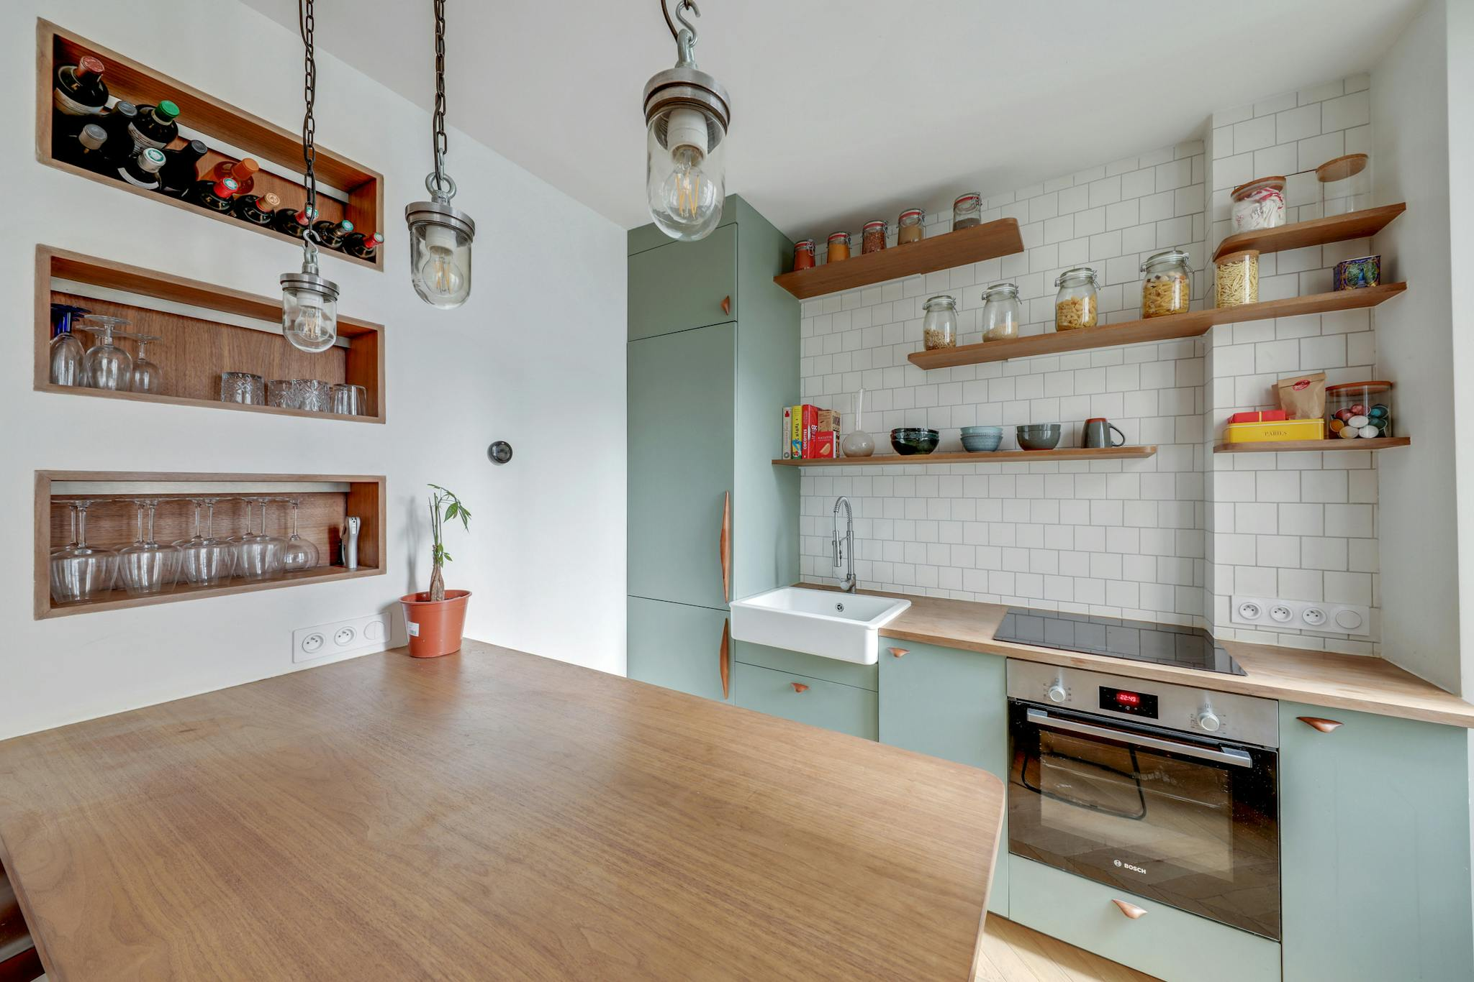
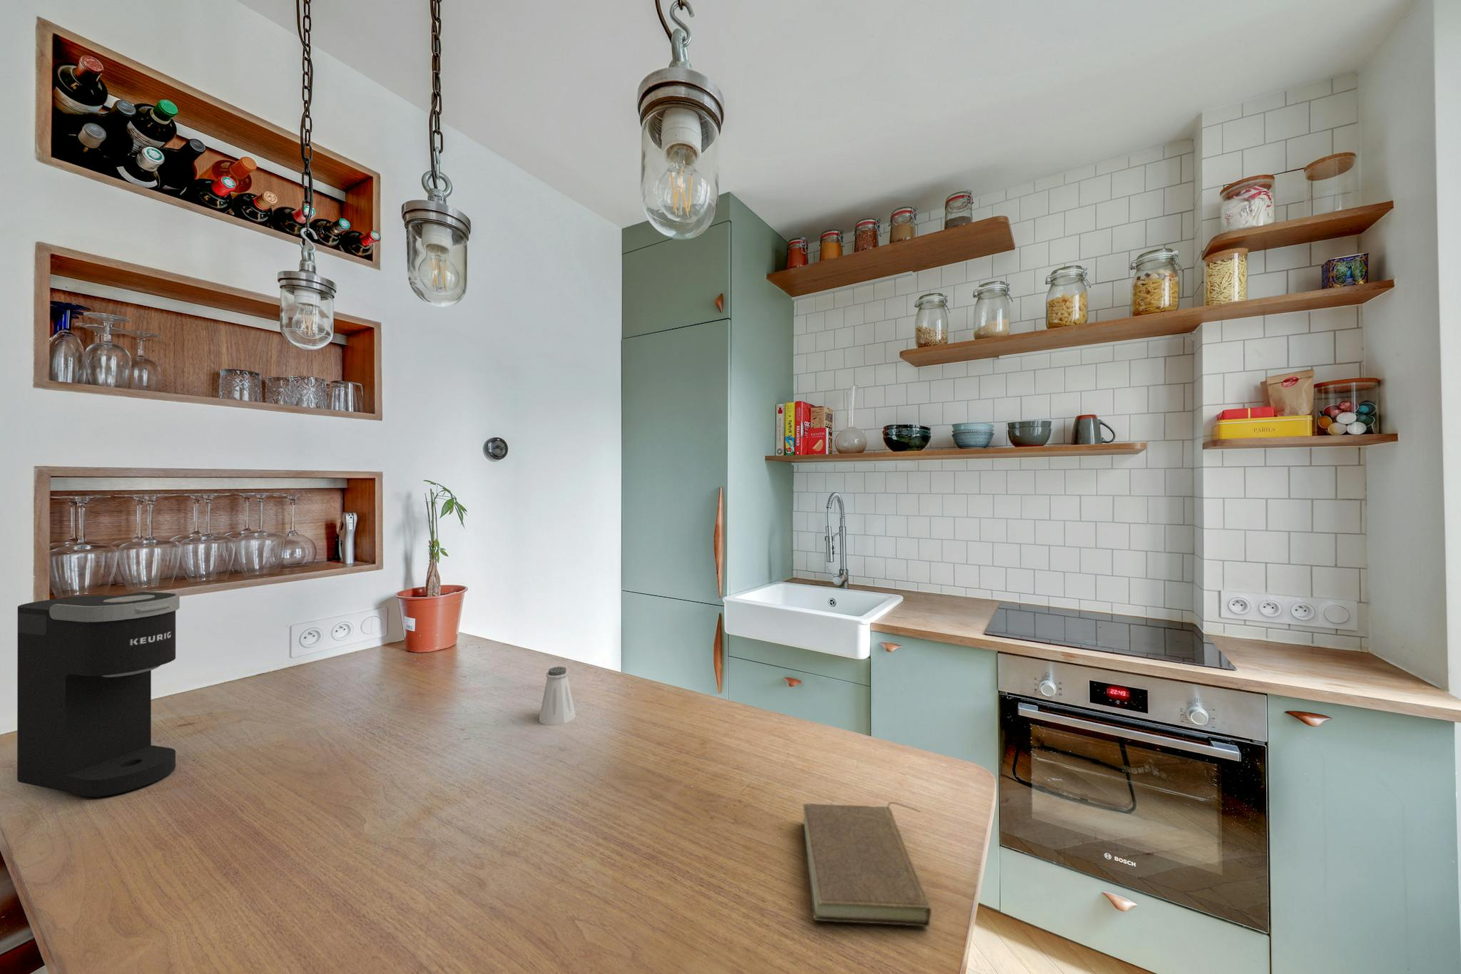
+ coffee maker [16,590,180,798]
+ saltshaker [538,666,576,726]
+ book [802,801,933,927]
